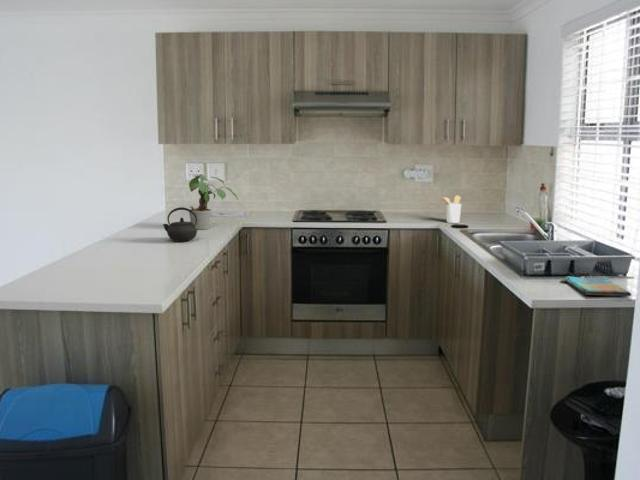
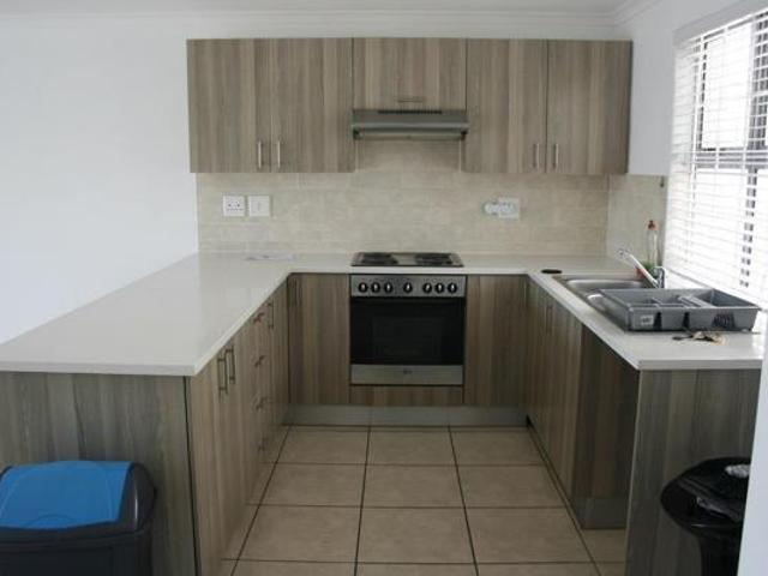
- utensil holder [439,195,462,224]
- dish towel [564,275,632,297]
- kettle [162,206,198,243]
- potted plant [188,173,239,230]
